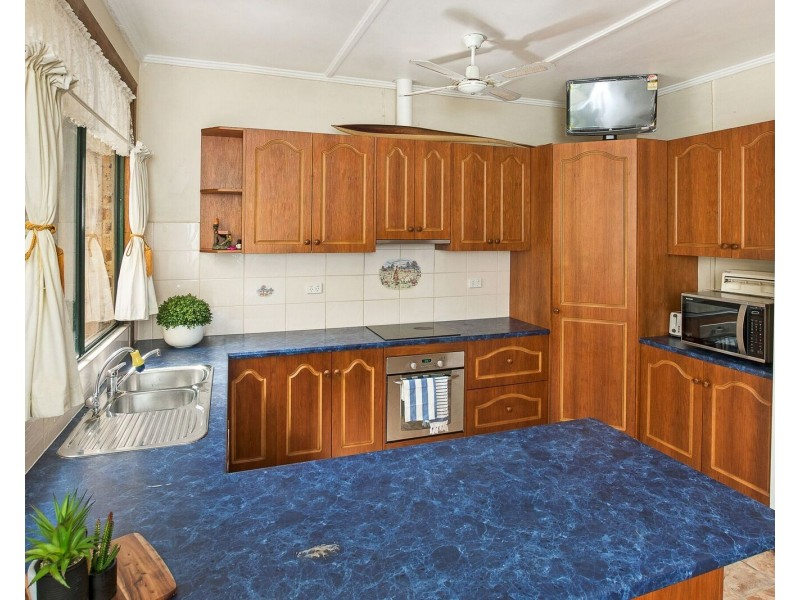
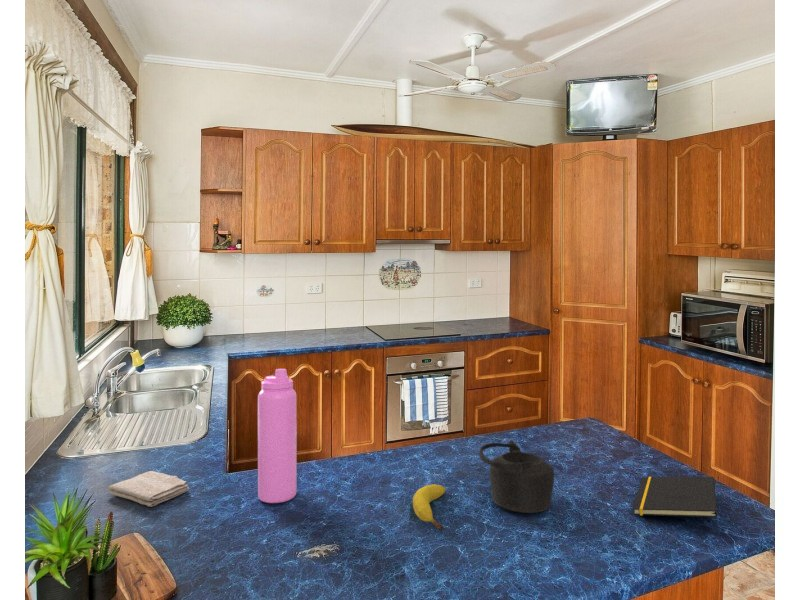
+ washcloth [107,470,190,508]
+ fruit [412,483,447,531]
+ water bottle [257,368,298,504]
+ notepad [632,476,718,518]
+ teapot [478,439,555,514]
